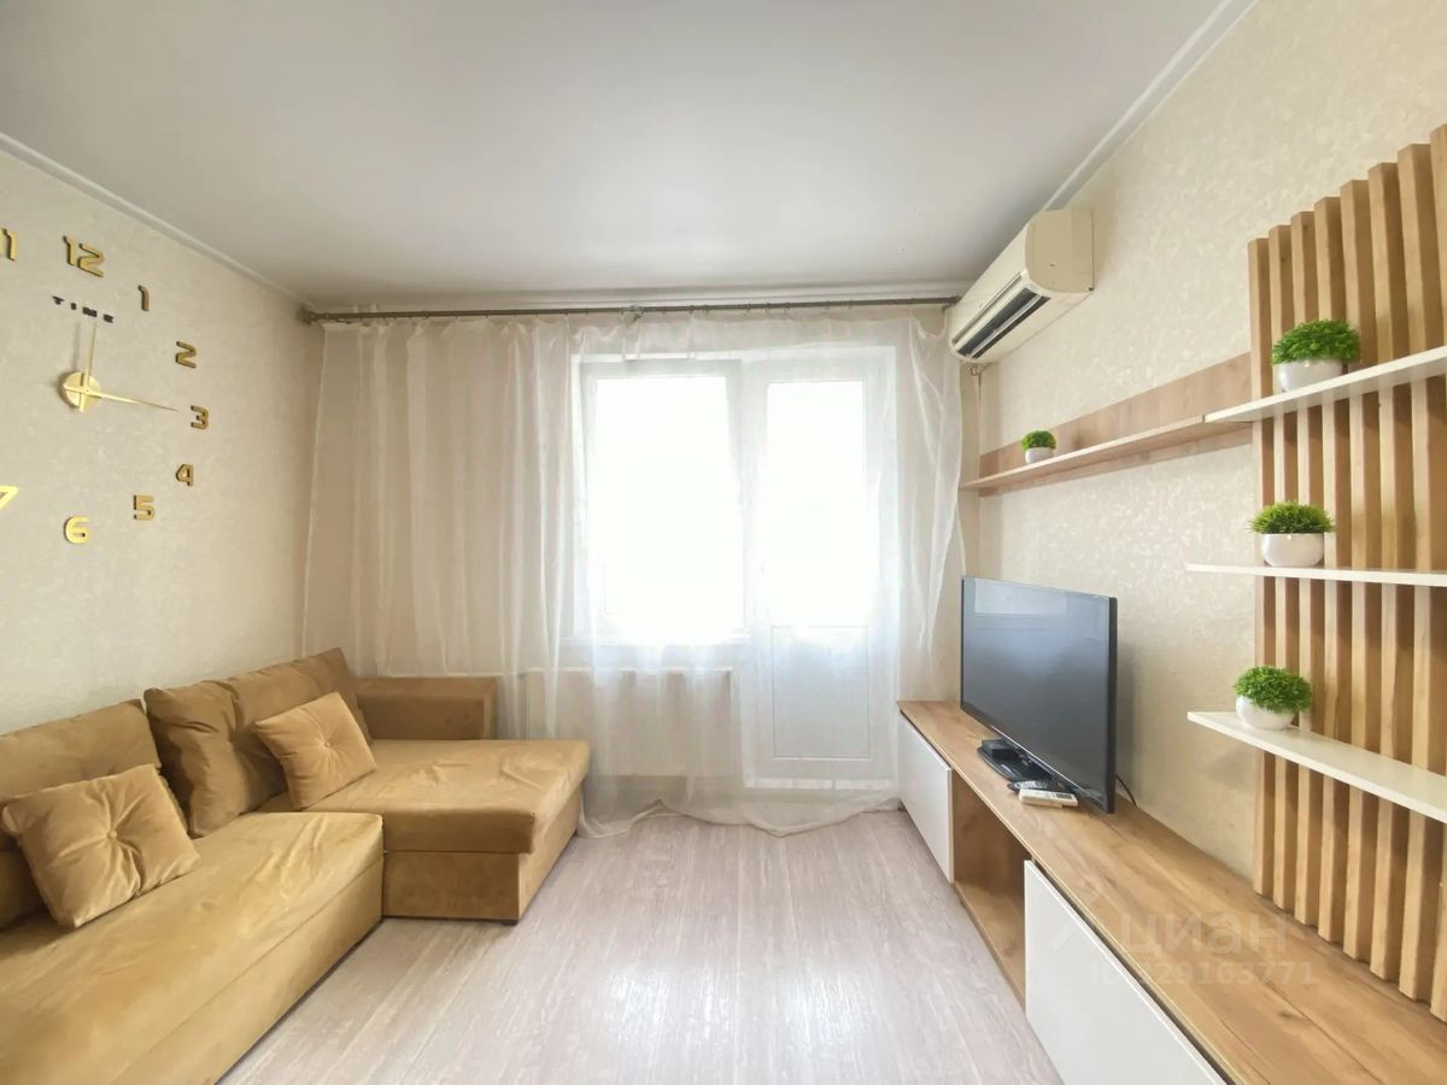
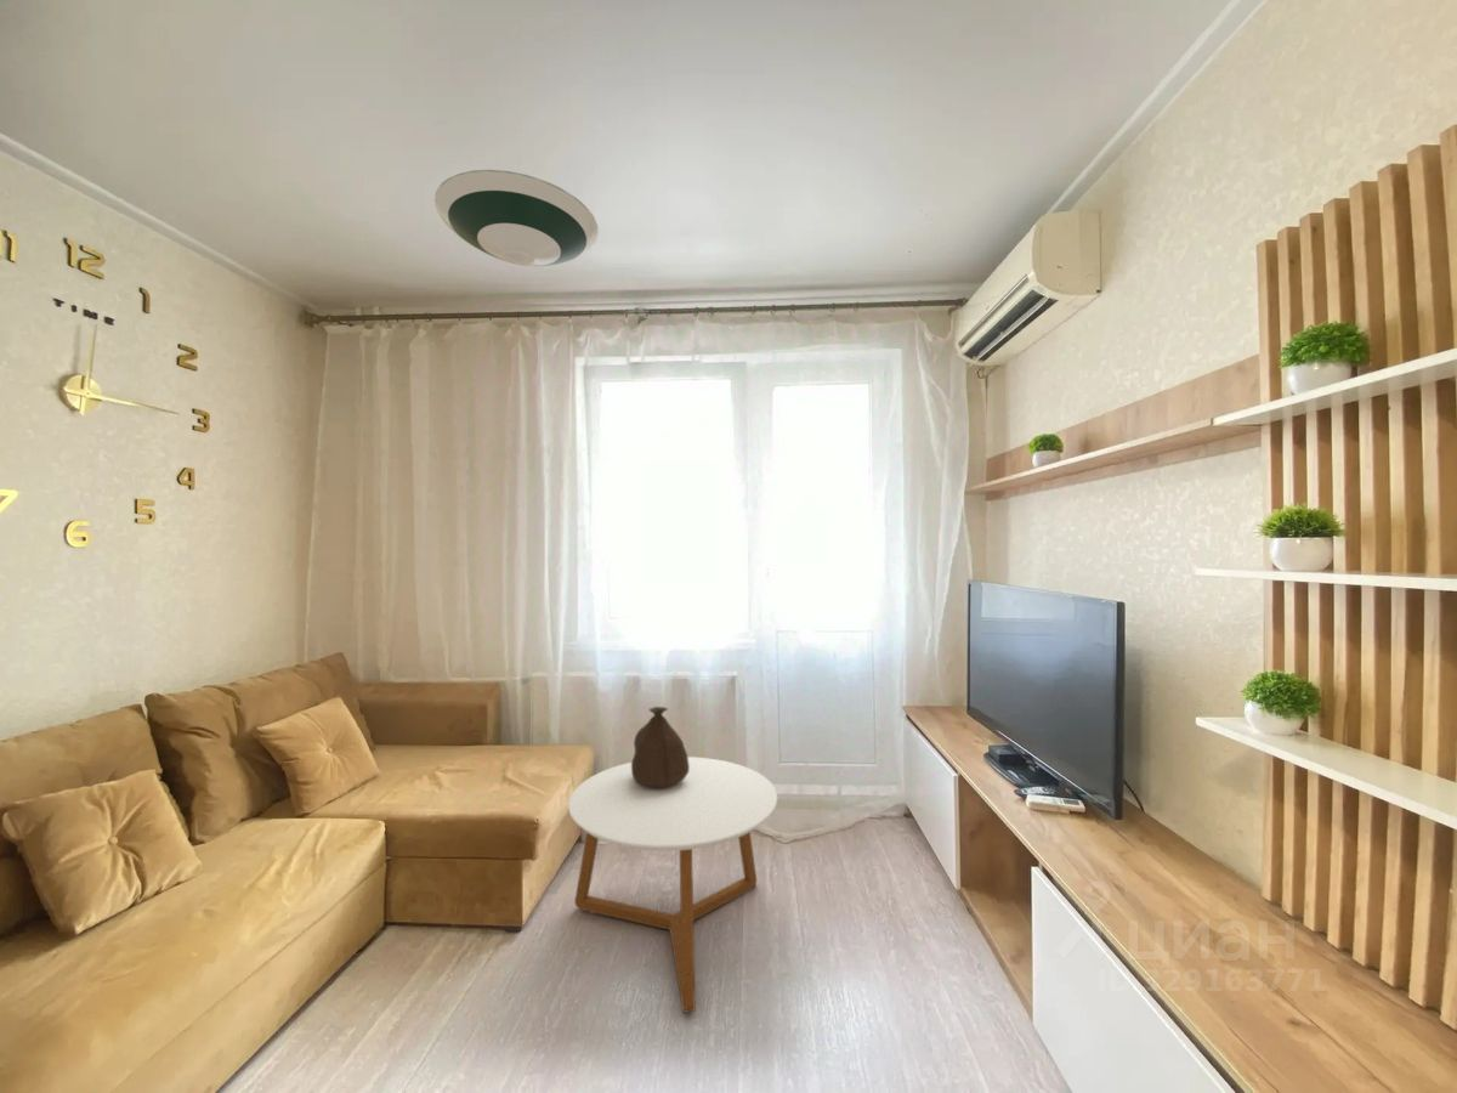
+ coffee table [567,755,778,1014]
+ bag [630,706,690,788]
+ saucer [433,169,600,267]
